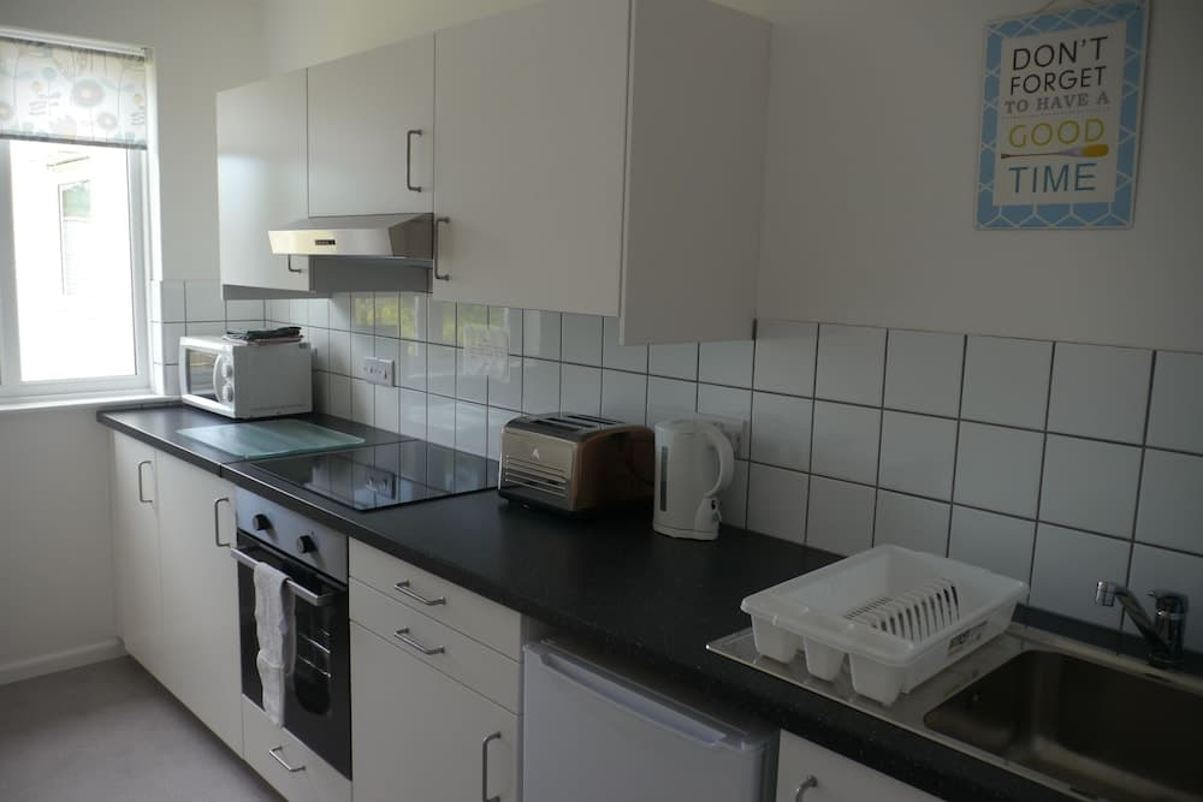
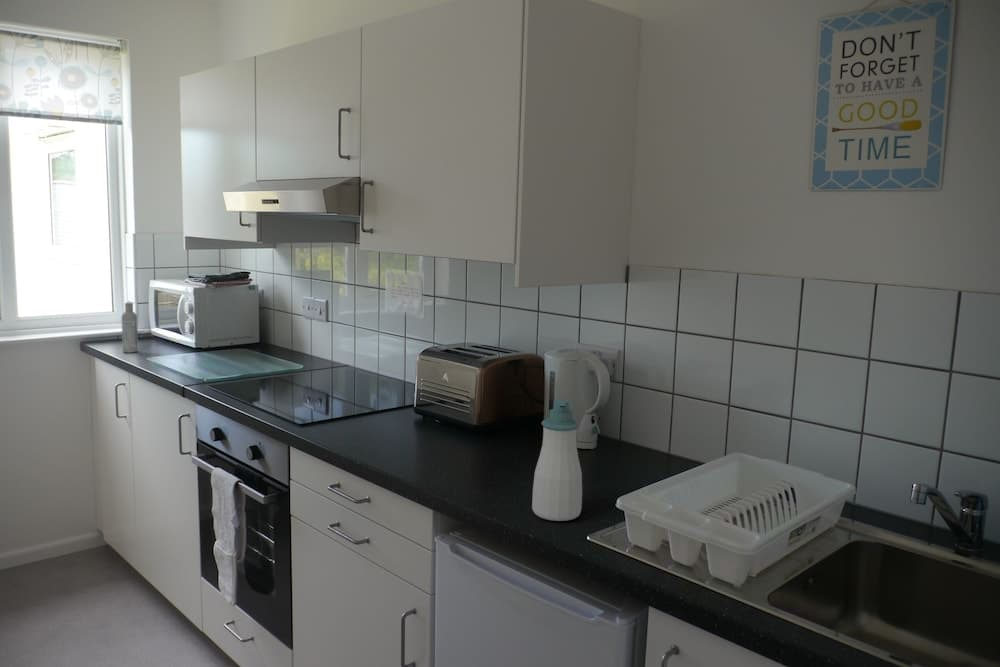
+ bottle [121,301,139,354]
+ soap bottle [531,399,583,522]
